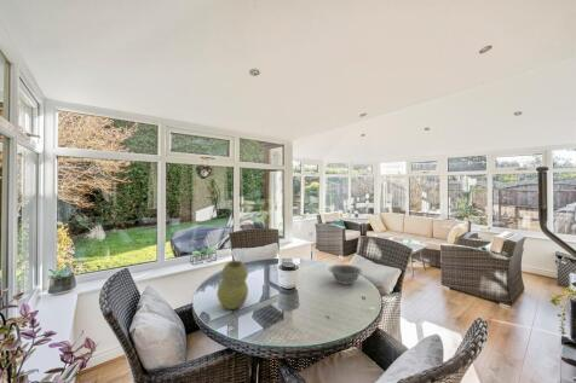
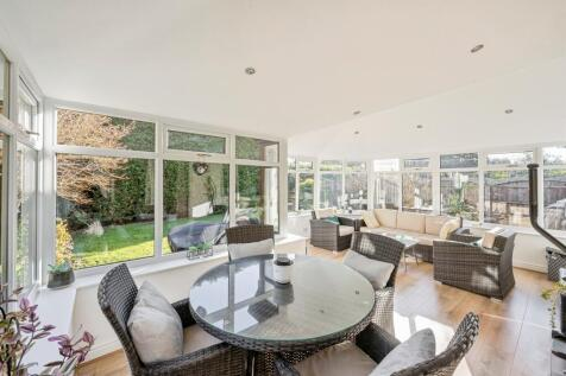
- vase [215,260,249,311]
- bowl [328,263,364,286]
